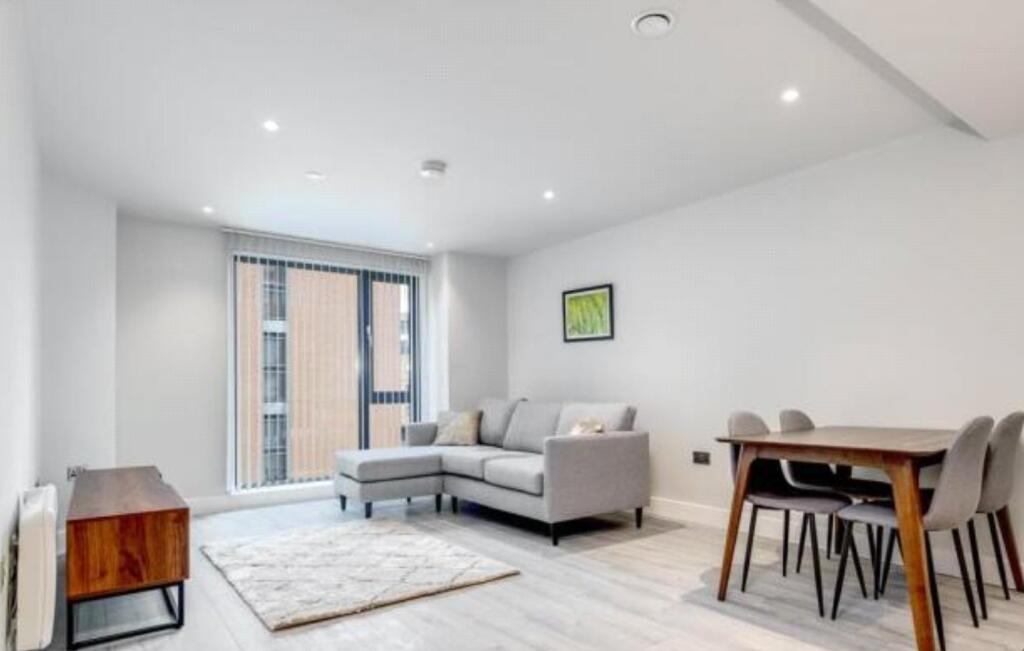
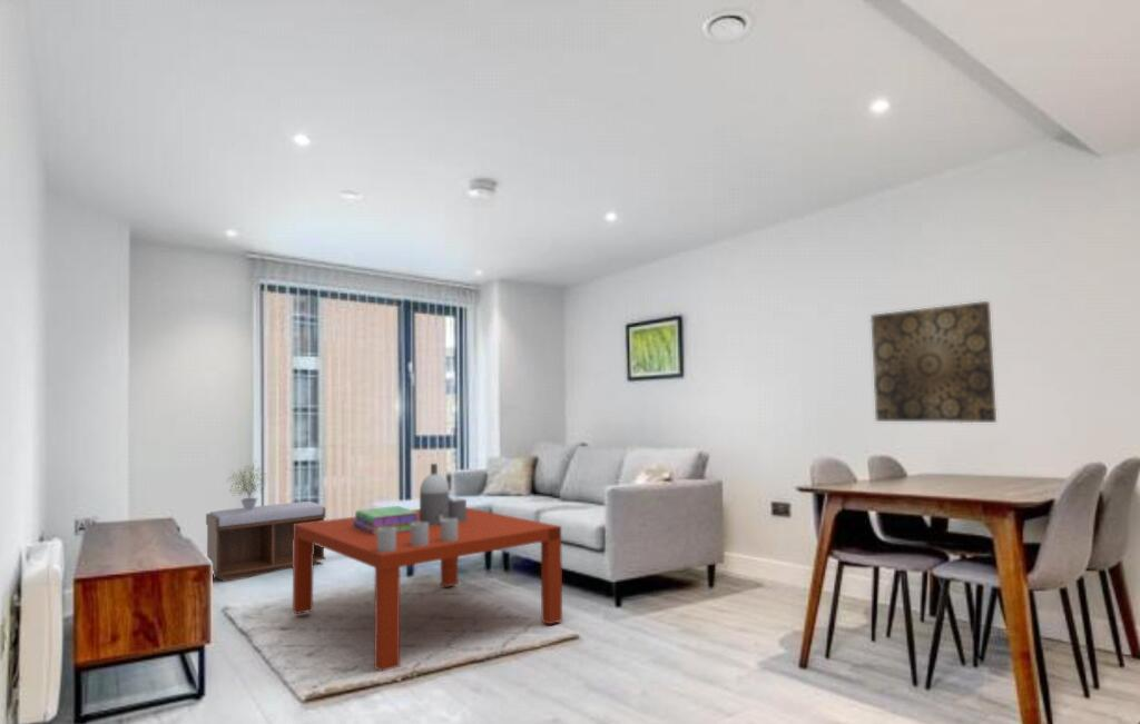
+ bench [205,500,326,583]
+ potted plant [226,460,271,510]
+ wall art [869,300,998,424]
+ coffee table [292,463,563,673]
+ stack of books [353,505,421,535]
